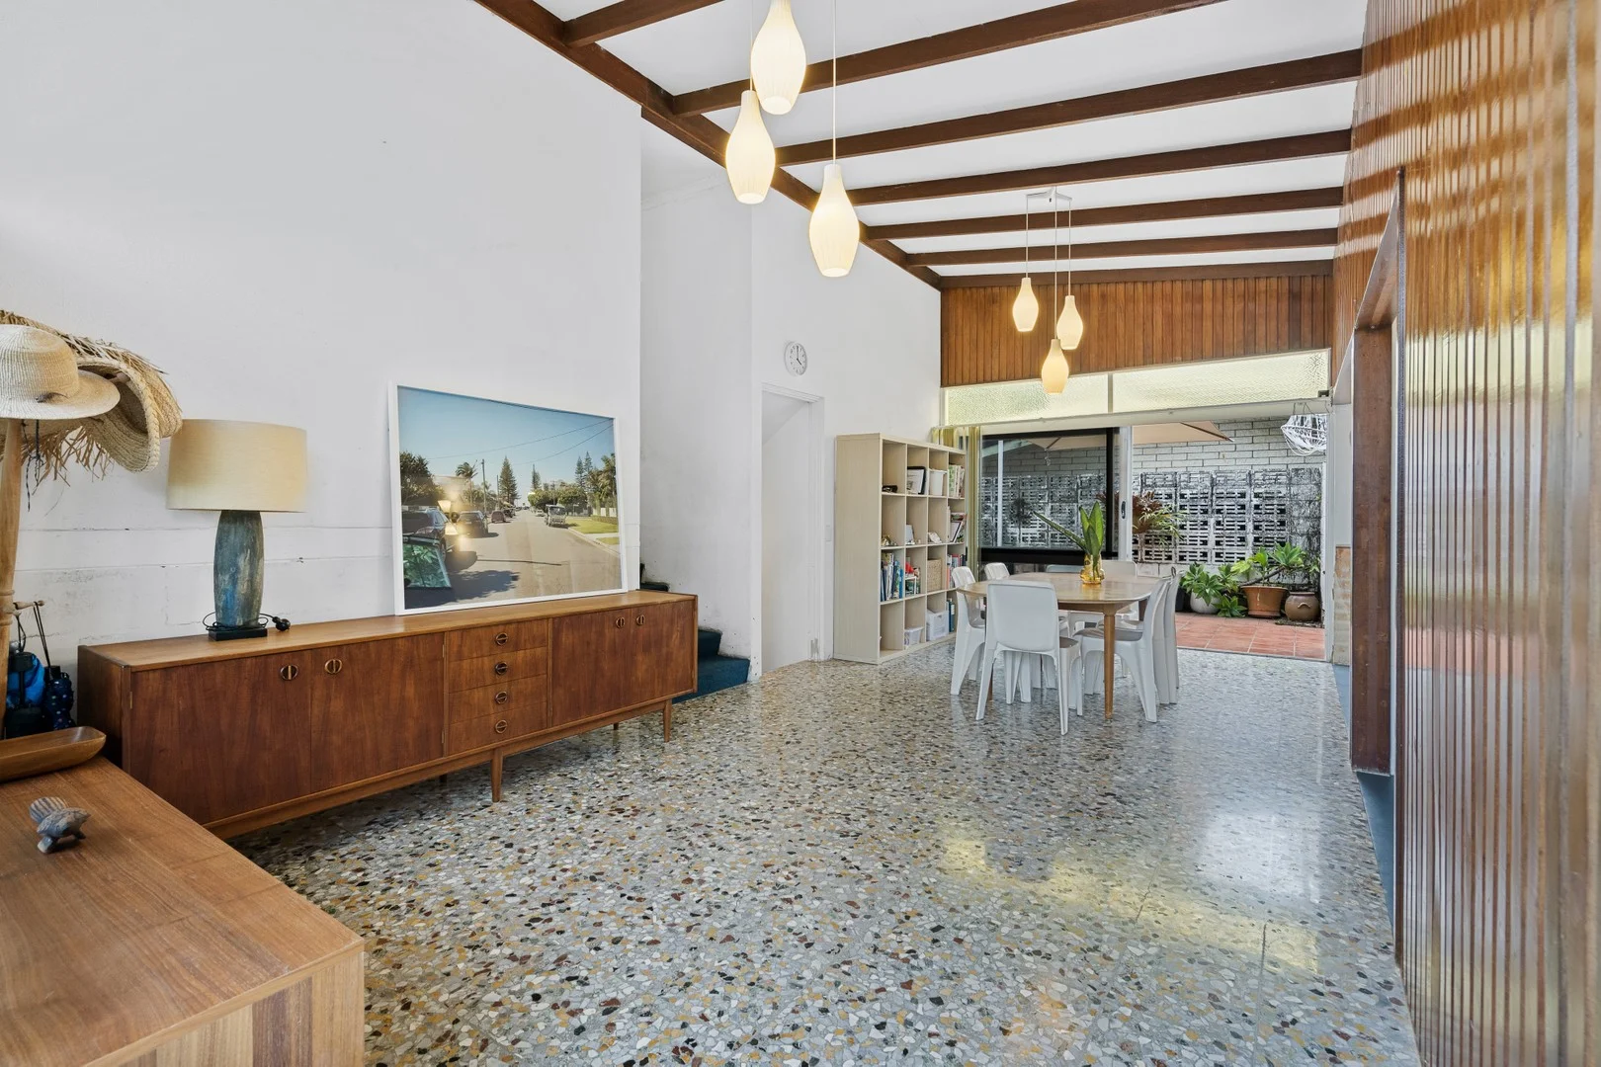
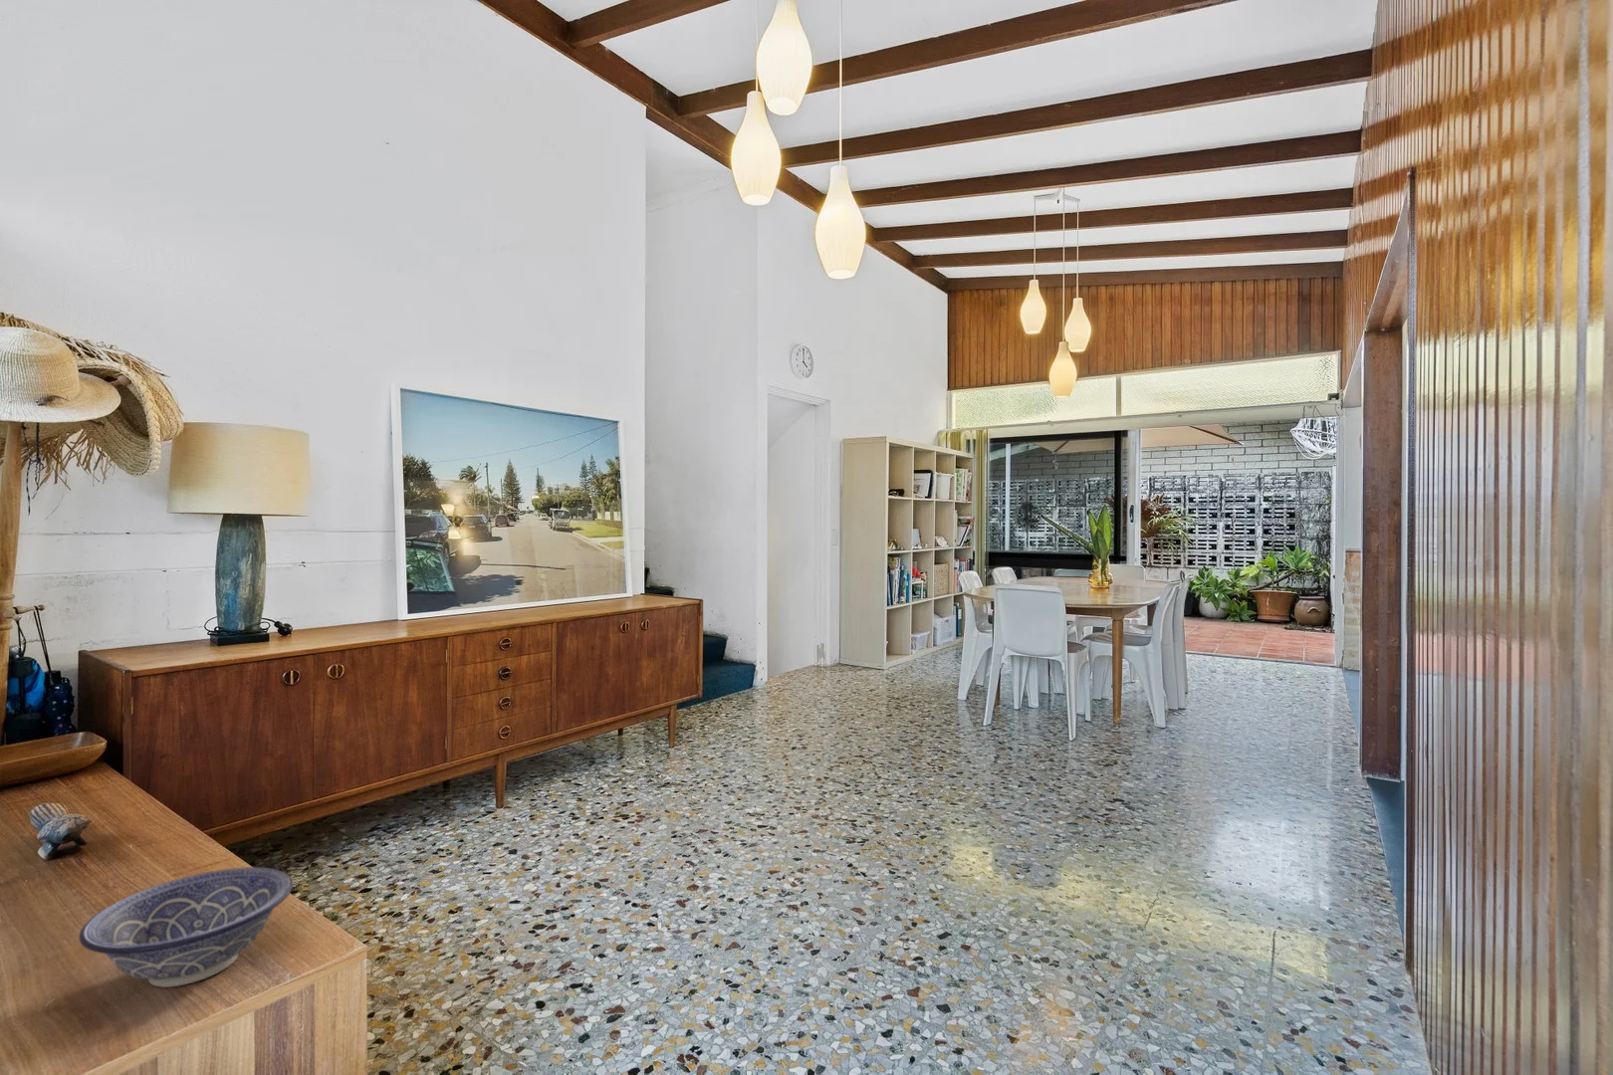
+ decorative bowl [78,866,294,989]
